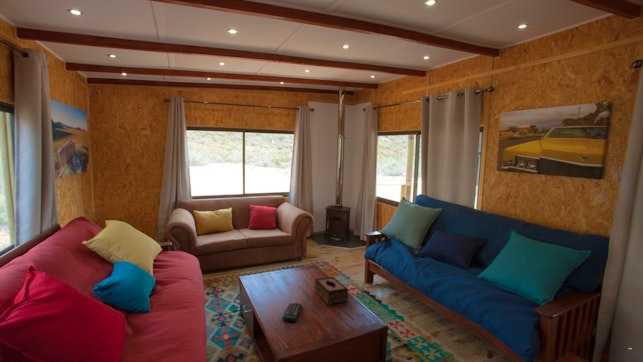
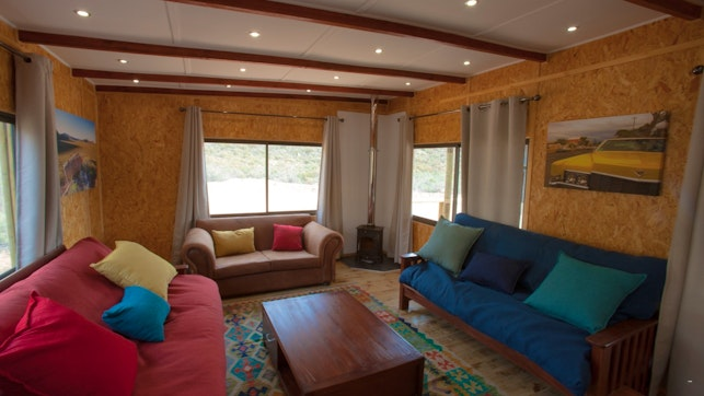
- remote control [282,302,303,323]
- tissue box [313,276,349,306]
